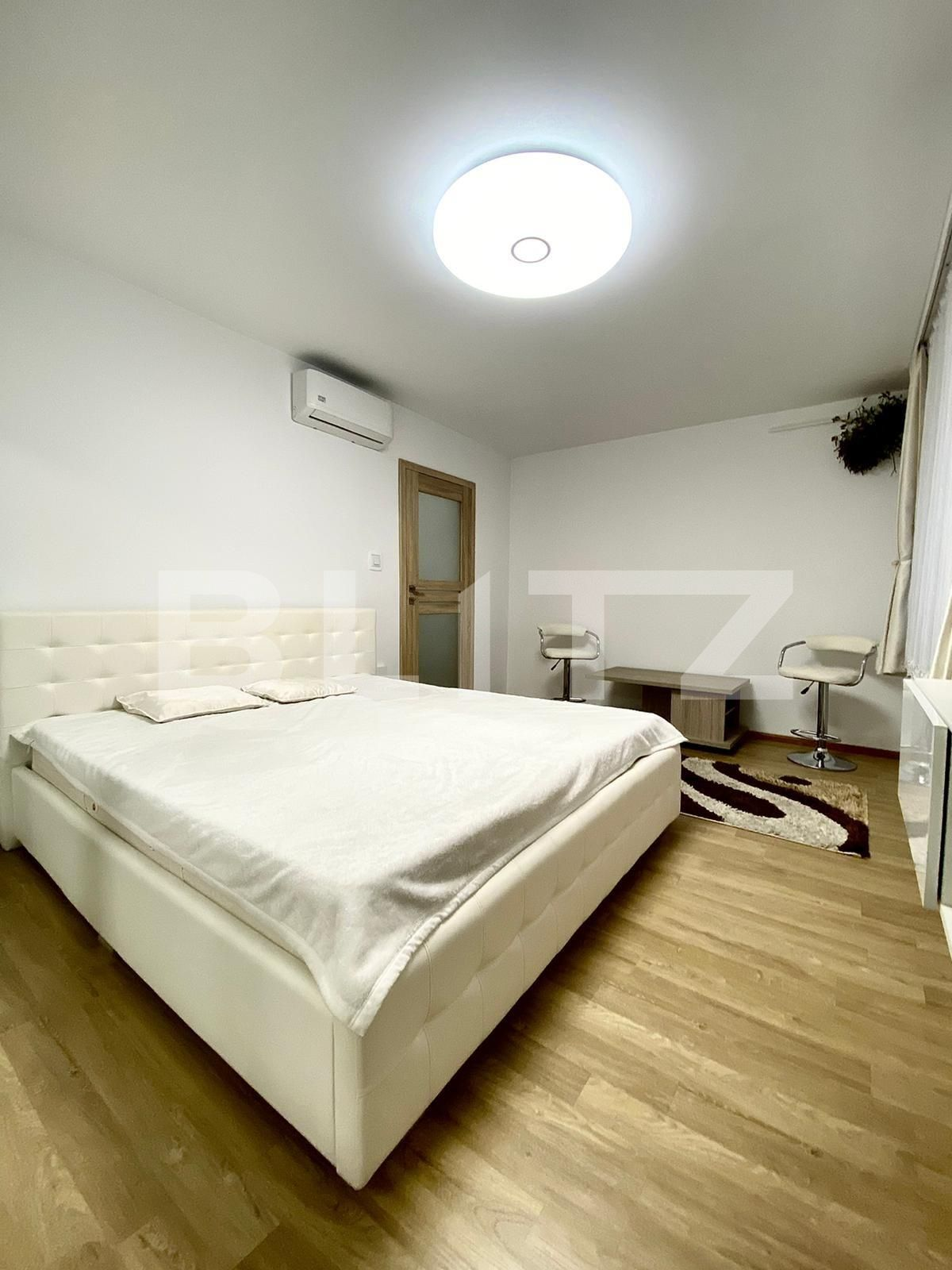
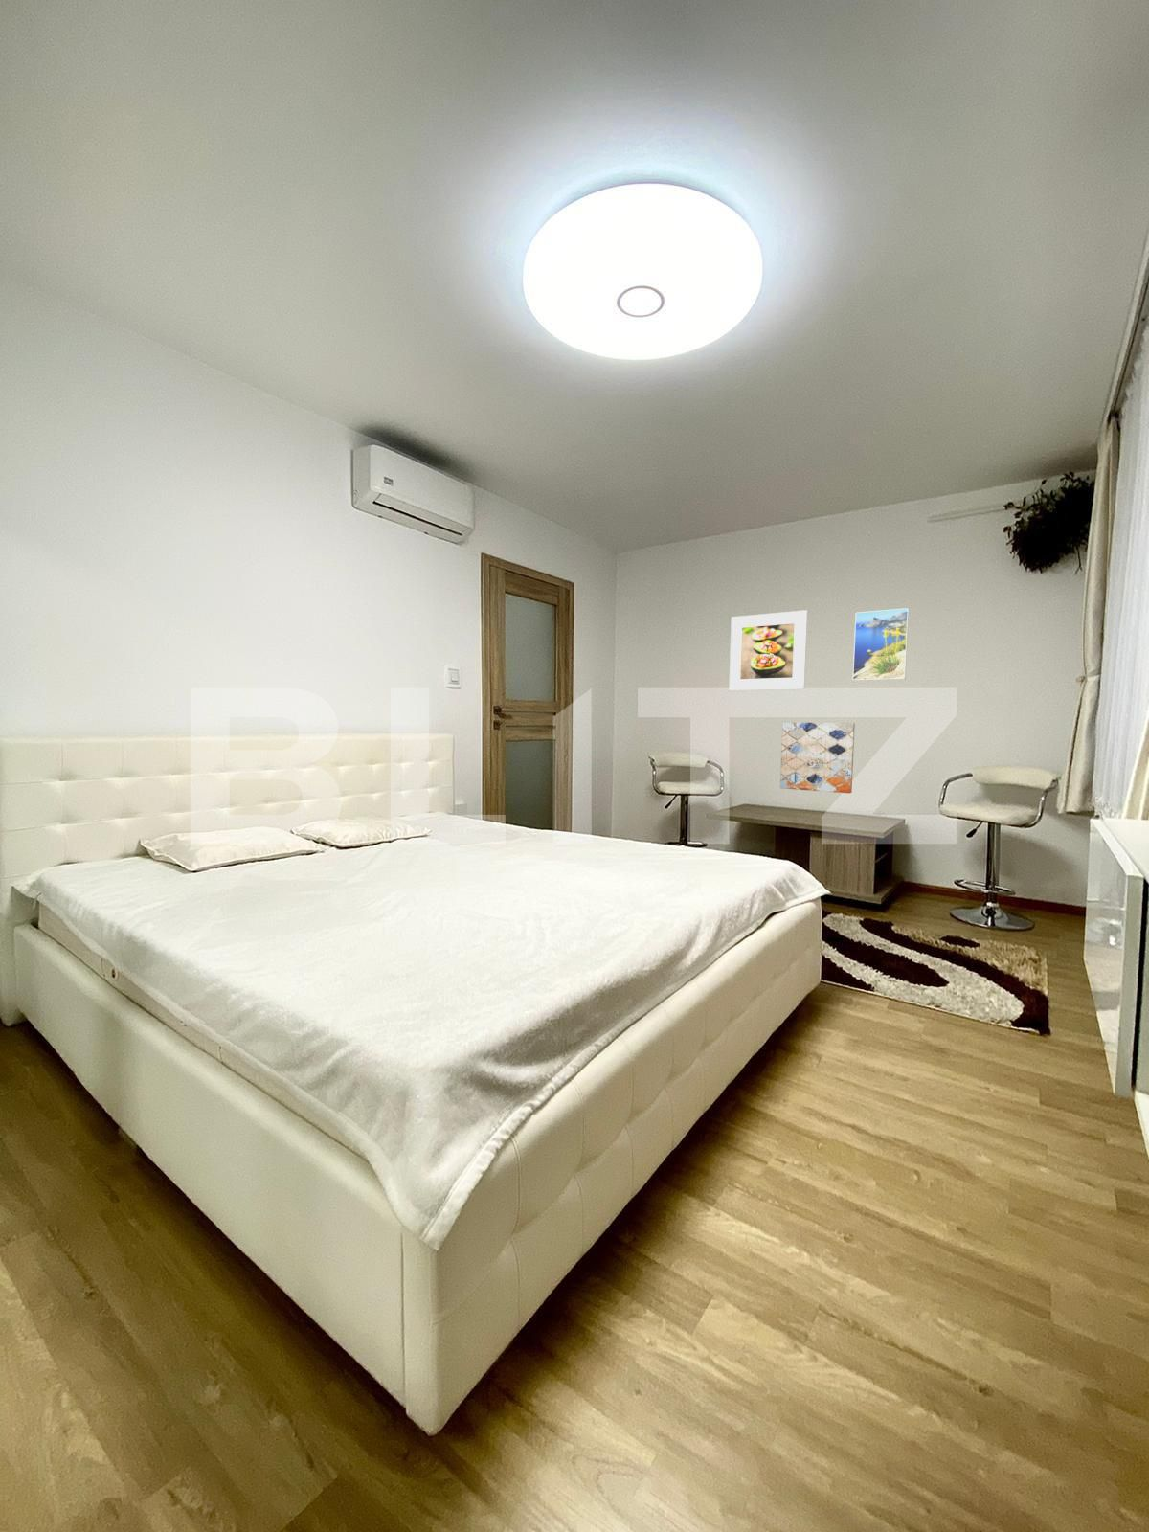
+ wall art [780,721,856,794]
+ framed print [729,609,809,691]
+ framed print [852,607,910,682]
